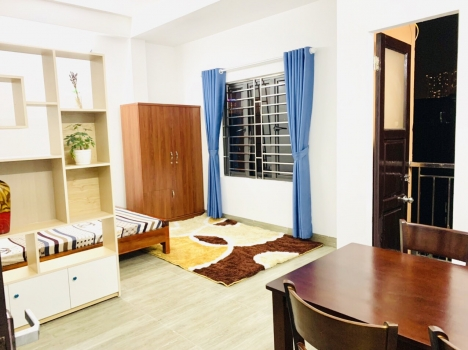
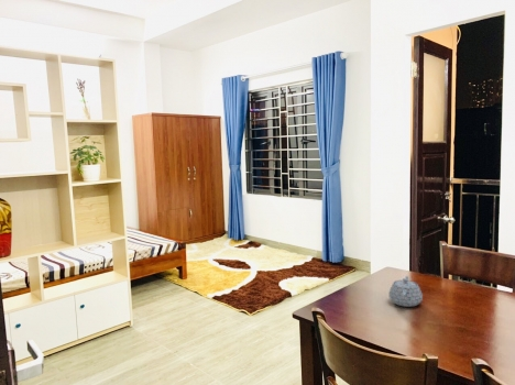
+ teapot [387,275,424,308]
